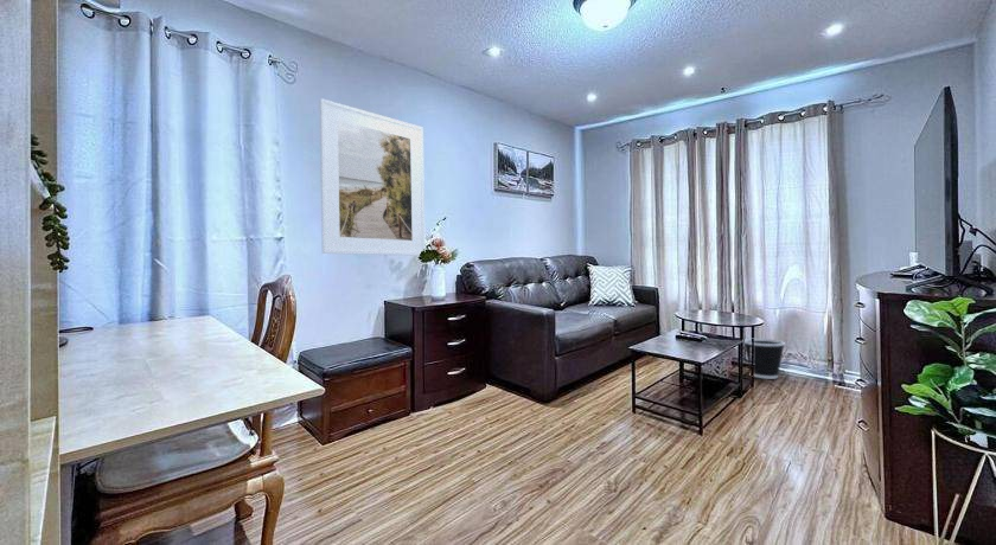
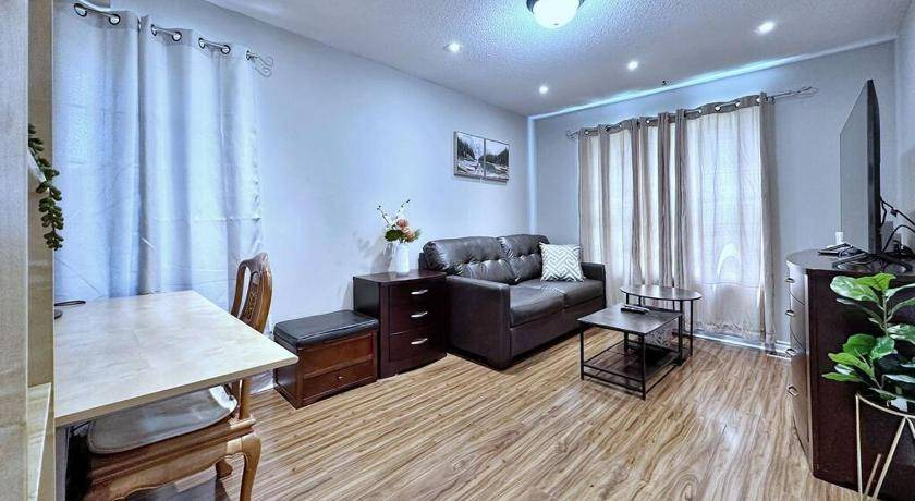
- wastebasket [743,338,786,380]
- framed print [319,97,426,257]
